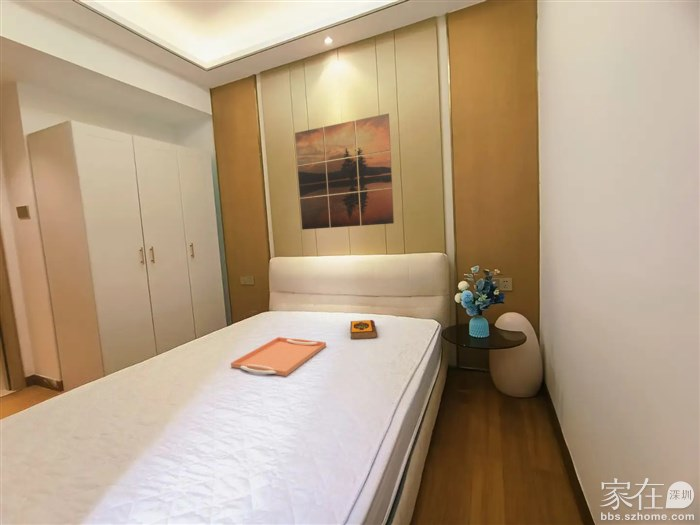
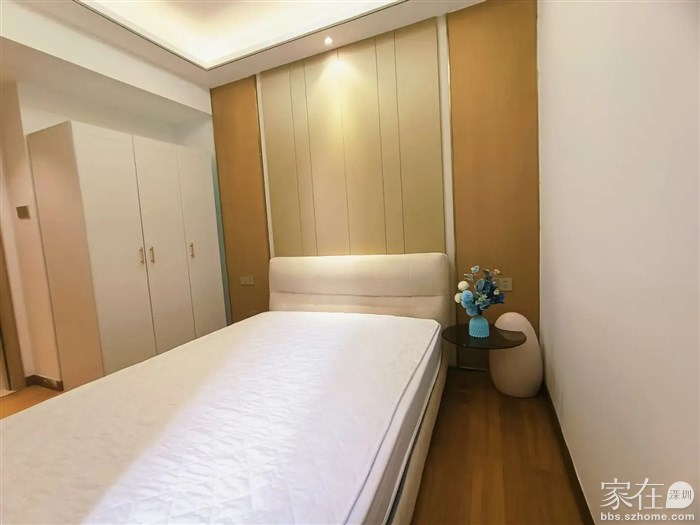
- hardback book [349,319,378,340]
- serving tray [230,336,327,377]
- wall art [294,112,395,231]
